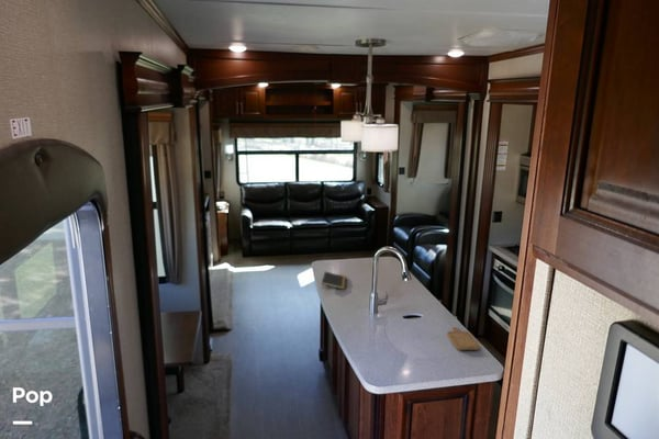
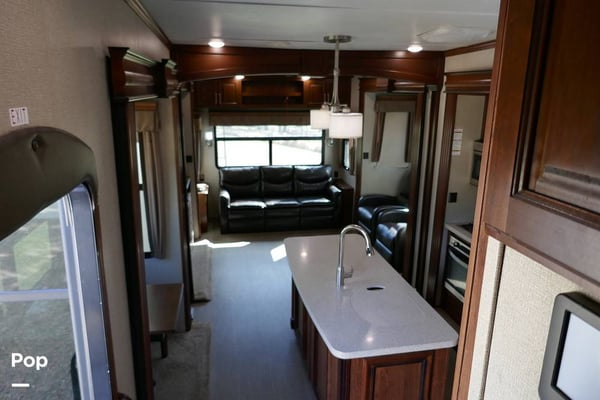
- chopping board [446,326,482,351]
- notepad [321,271,348,291]
